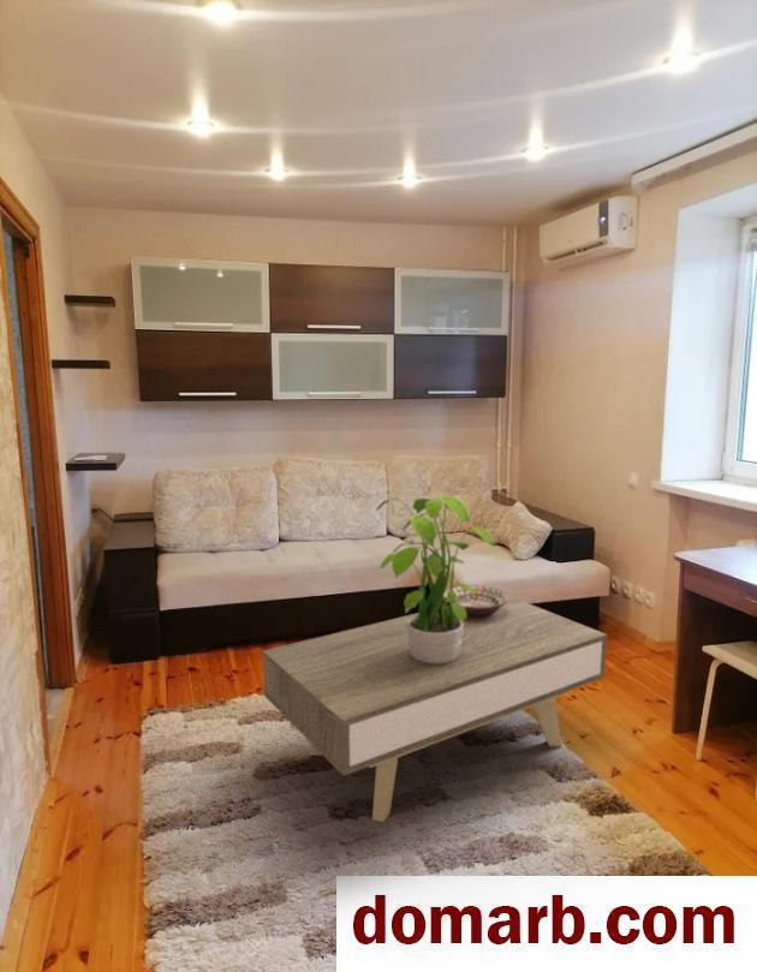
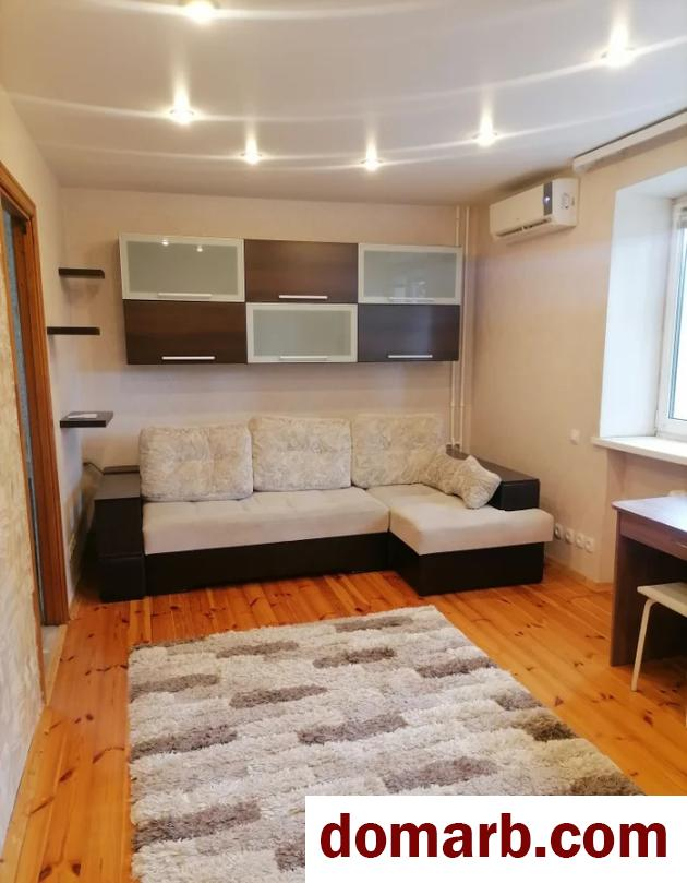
- decorative bowl [443,584,509,616]
- coffee table [262,595,608,823]
- potted plant [375,488,496,664]
